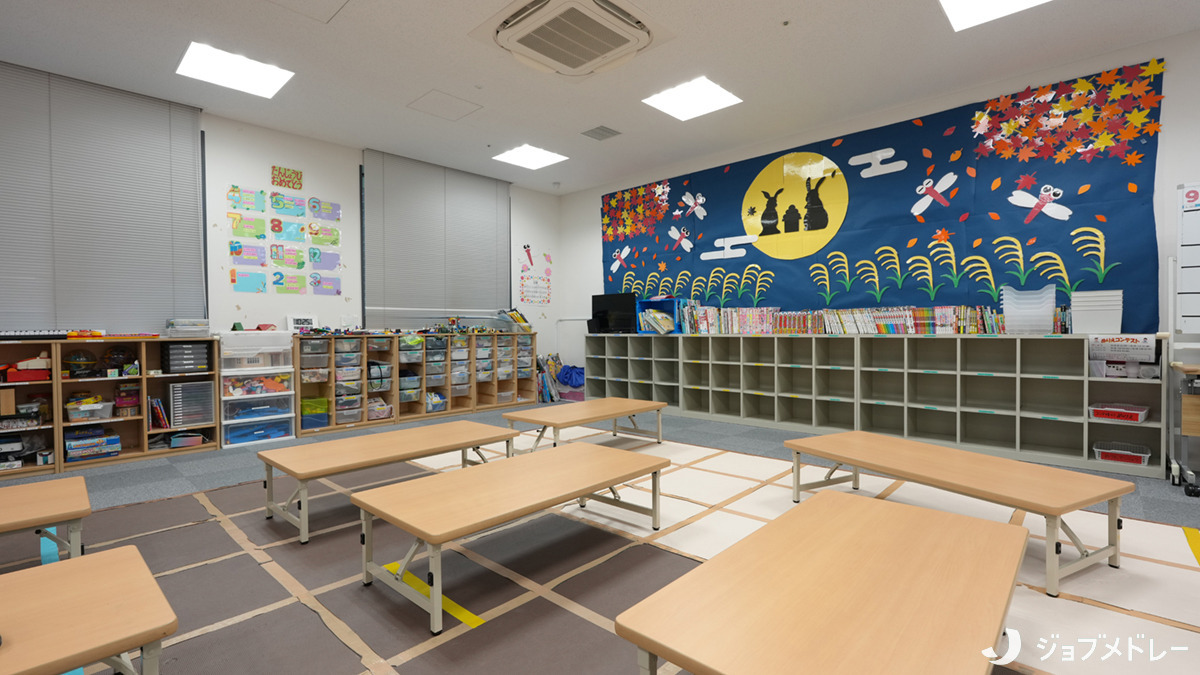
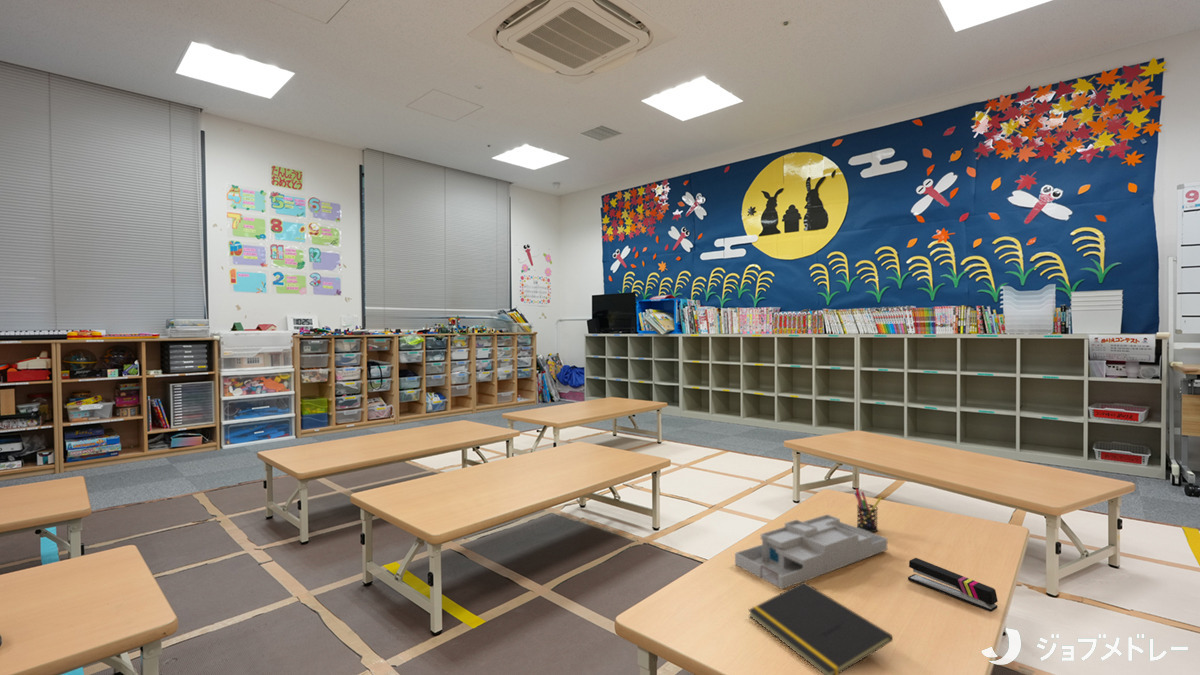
+ notepad [747,581,894,675]
+ desk organizer [734,514,888,590]
+ pen holder [853,488,883,533]
+ stapler [907,557,999,613]
